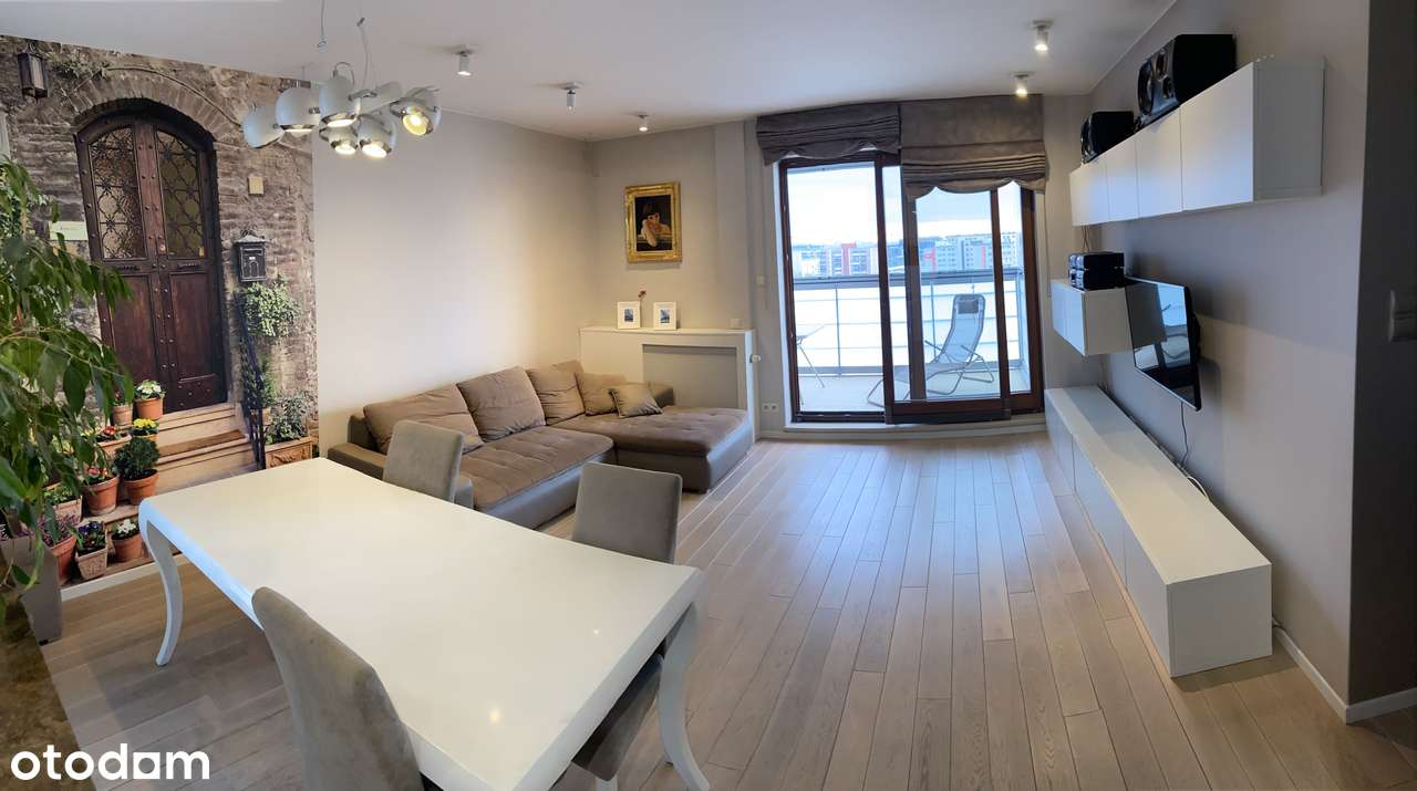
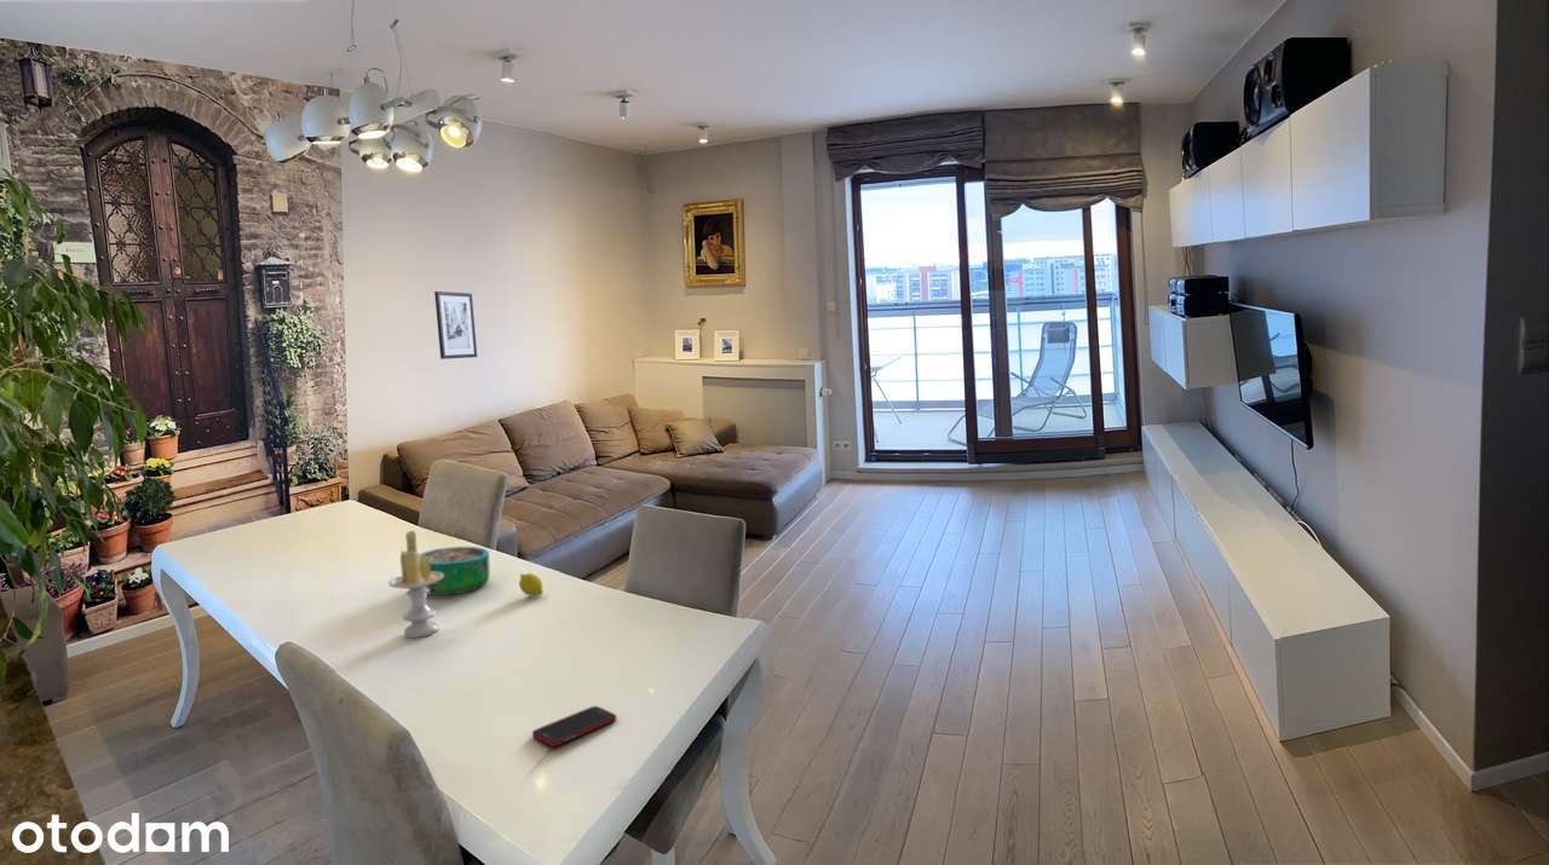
+ decorative bowl [419,546,491,596]
+ candle [387,530,444,639]
+ wall art [433,290,478,361]
+ cell phone [531,705,618,748]
+ fruit [518,572,545,598]
